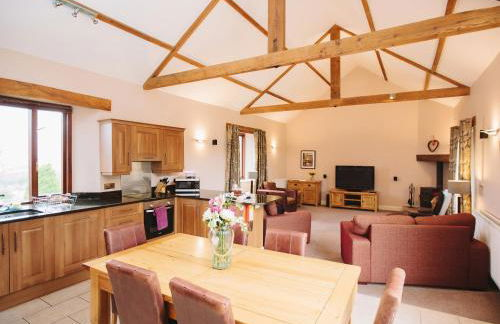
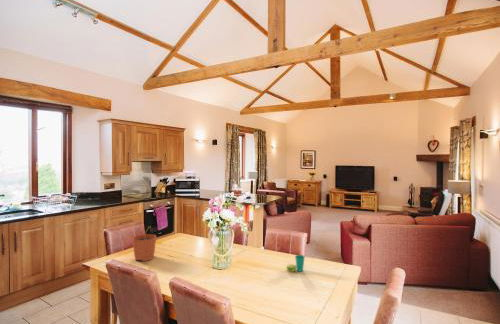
+ plant pot [131,225,157,262]
+ cup [286,254,306,273]
